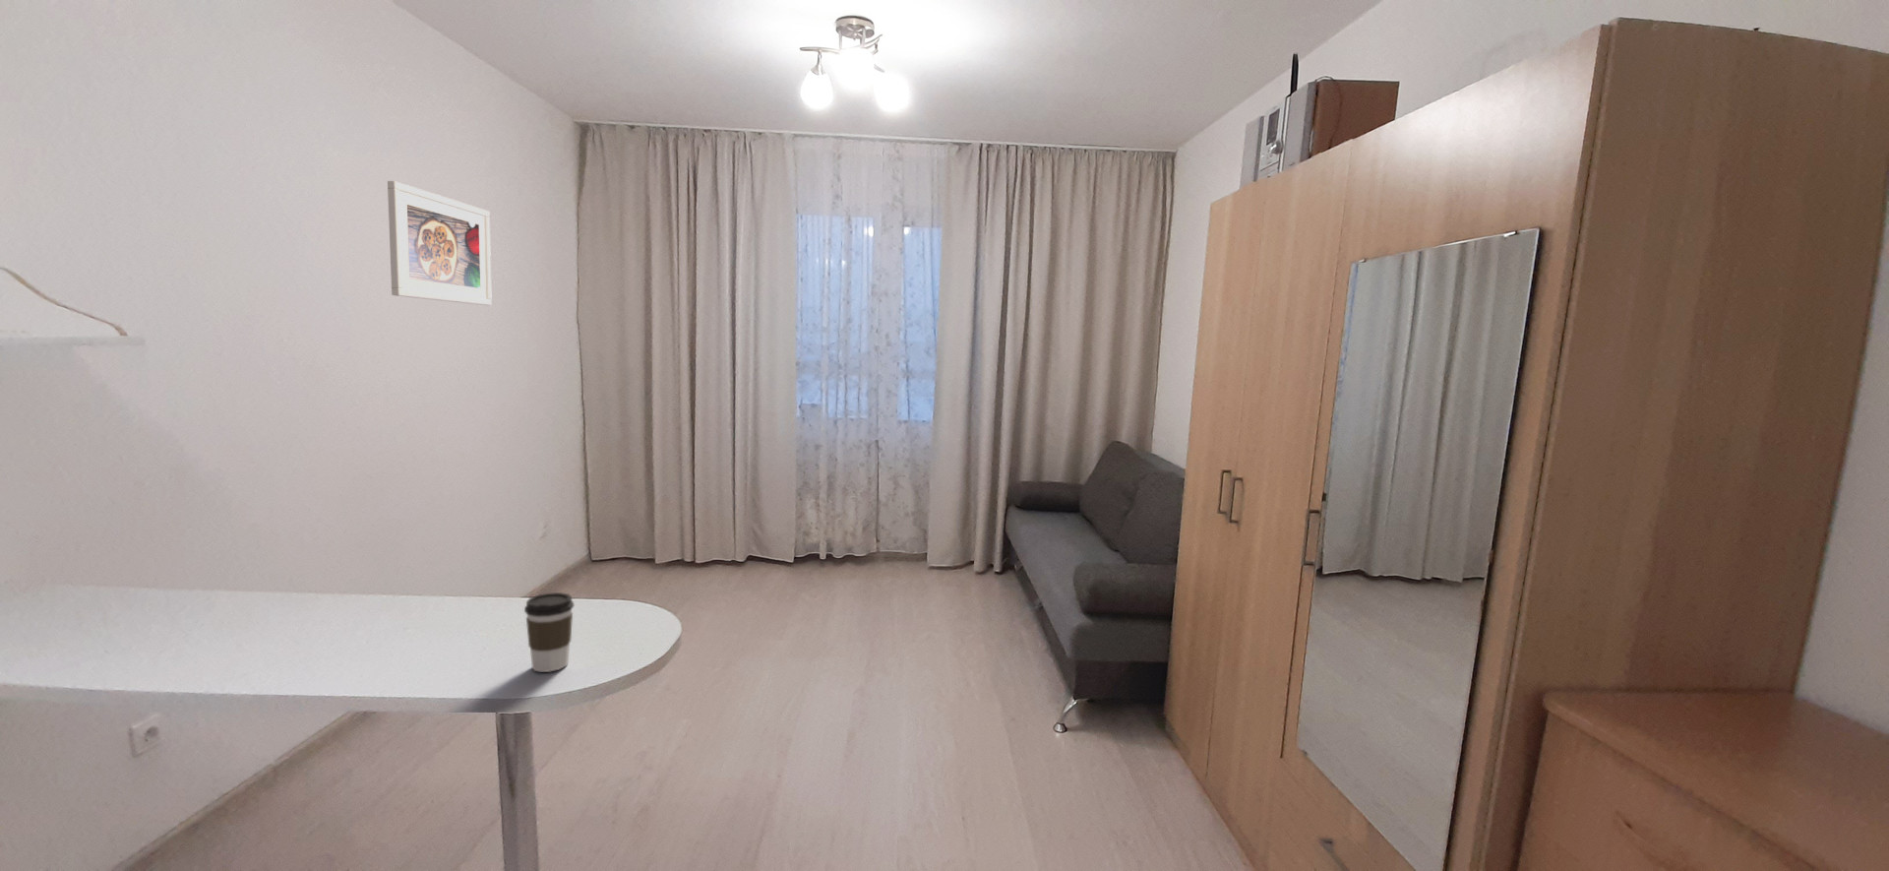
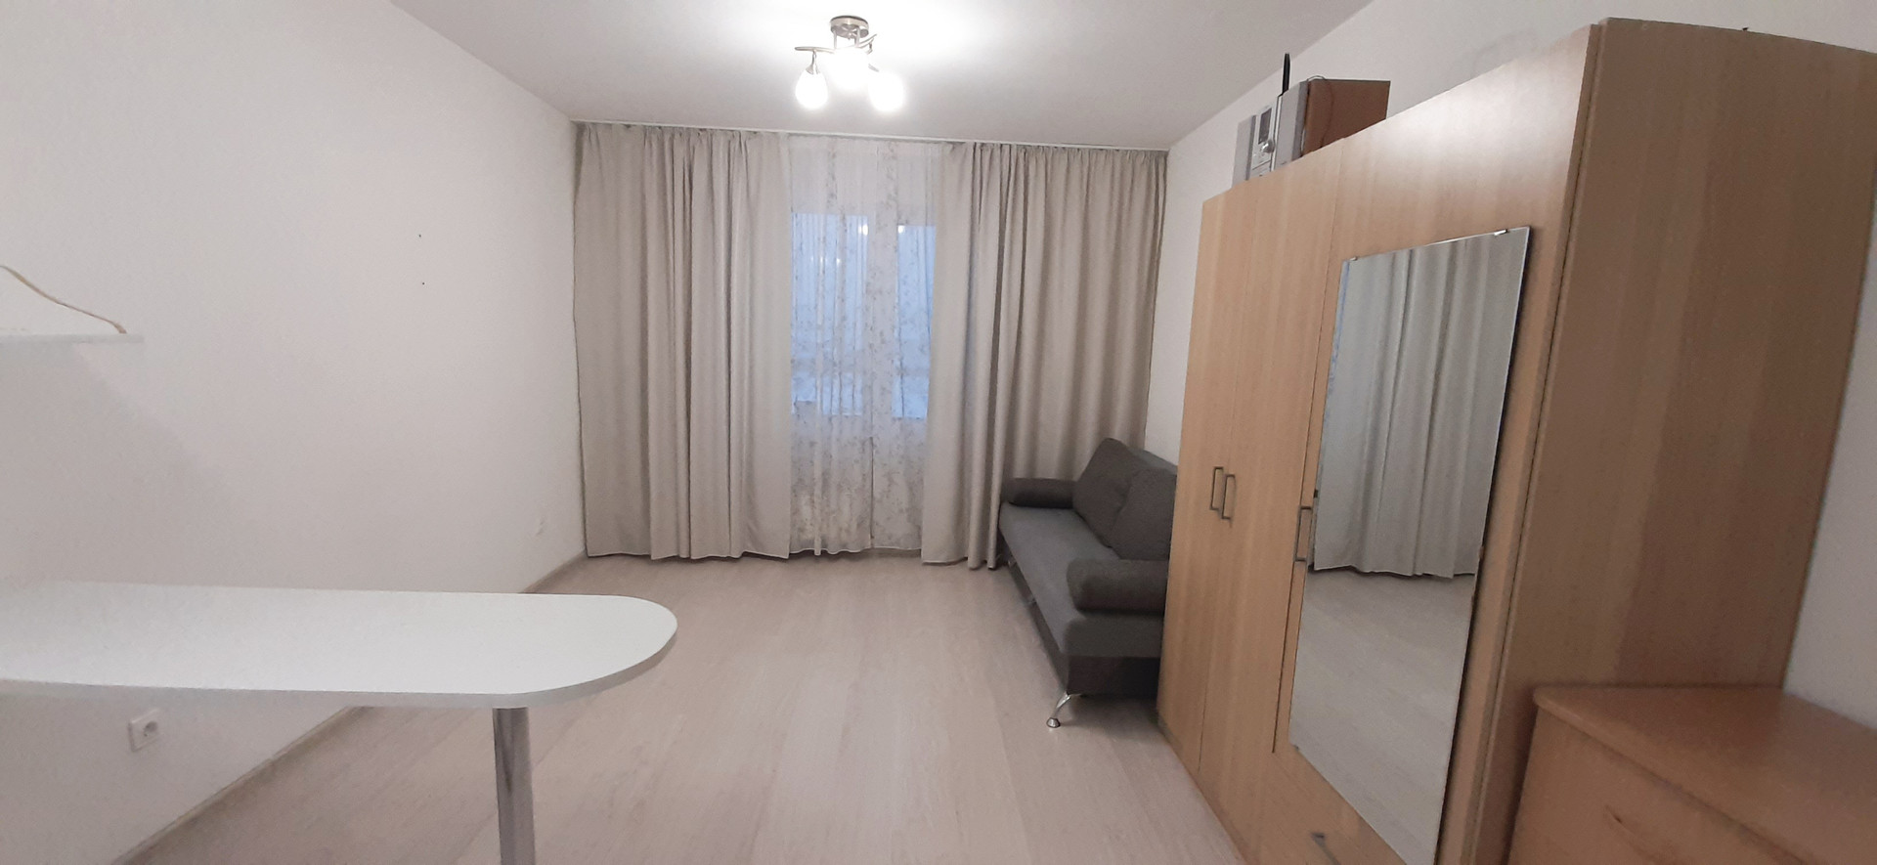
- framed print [387,181,493,306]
- coffee cup [523,592,575,673]
